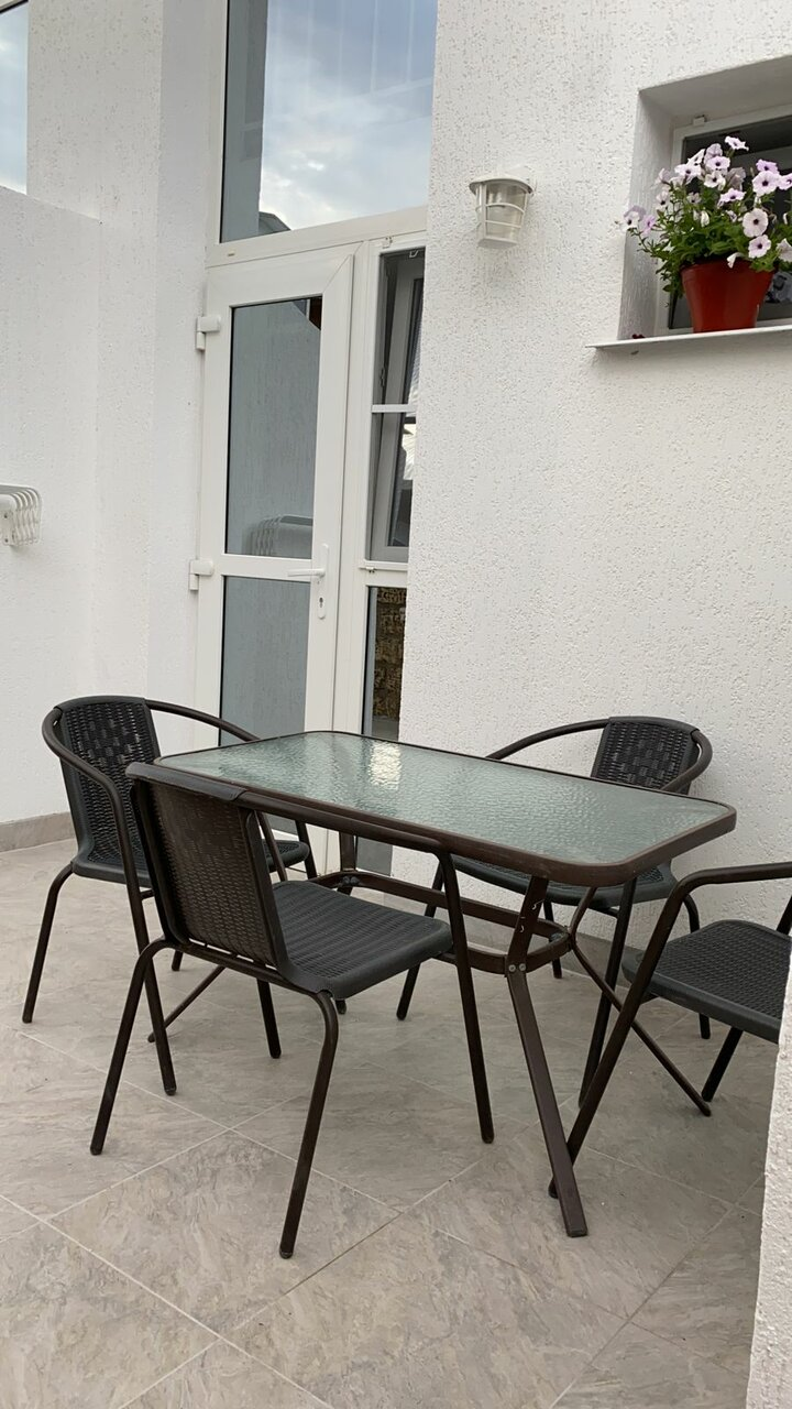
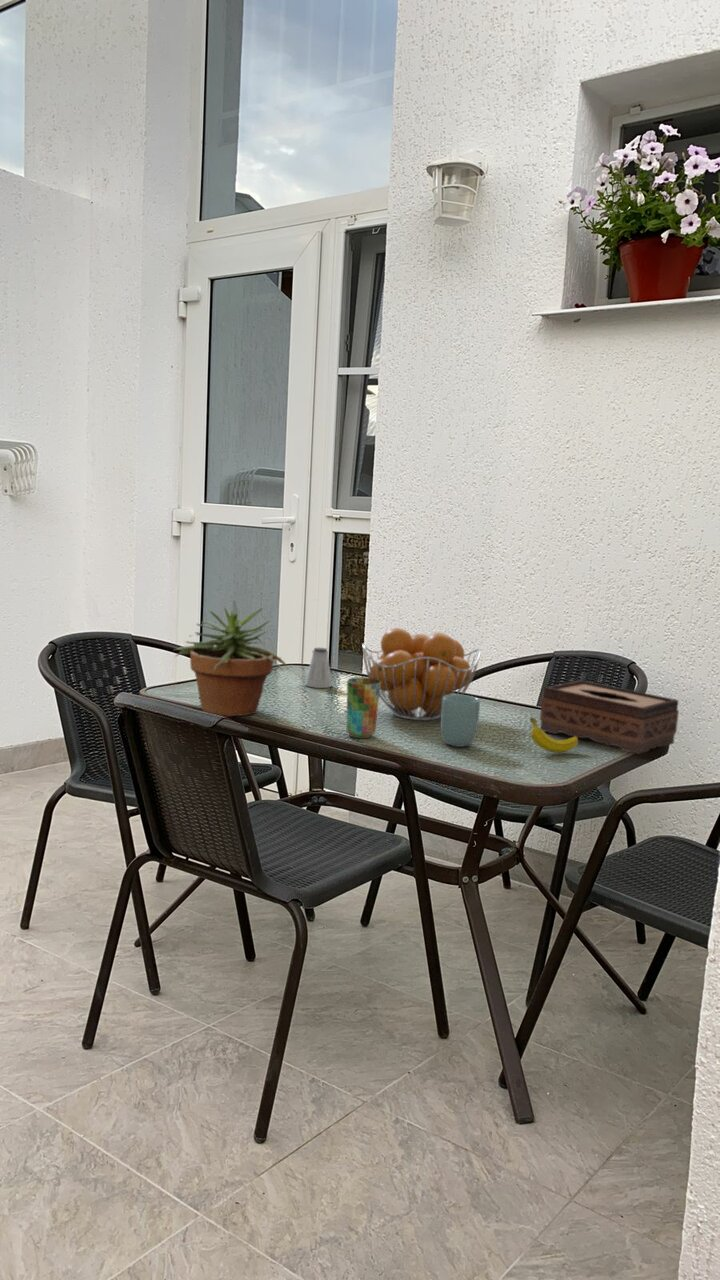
+ potted plant [174,599,289,718]
+ fruit basket [361,627,482,722]
+ cup [440,694,481,748]
+ cup [346,677,381,739]
+ tissue box [539,679,680,755]
+ saltshaker [304,647,333,689]
+ fruit [529,717,579,754]
